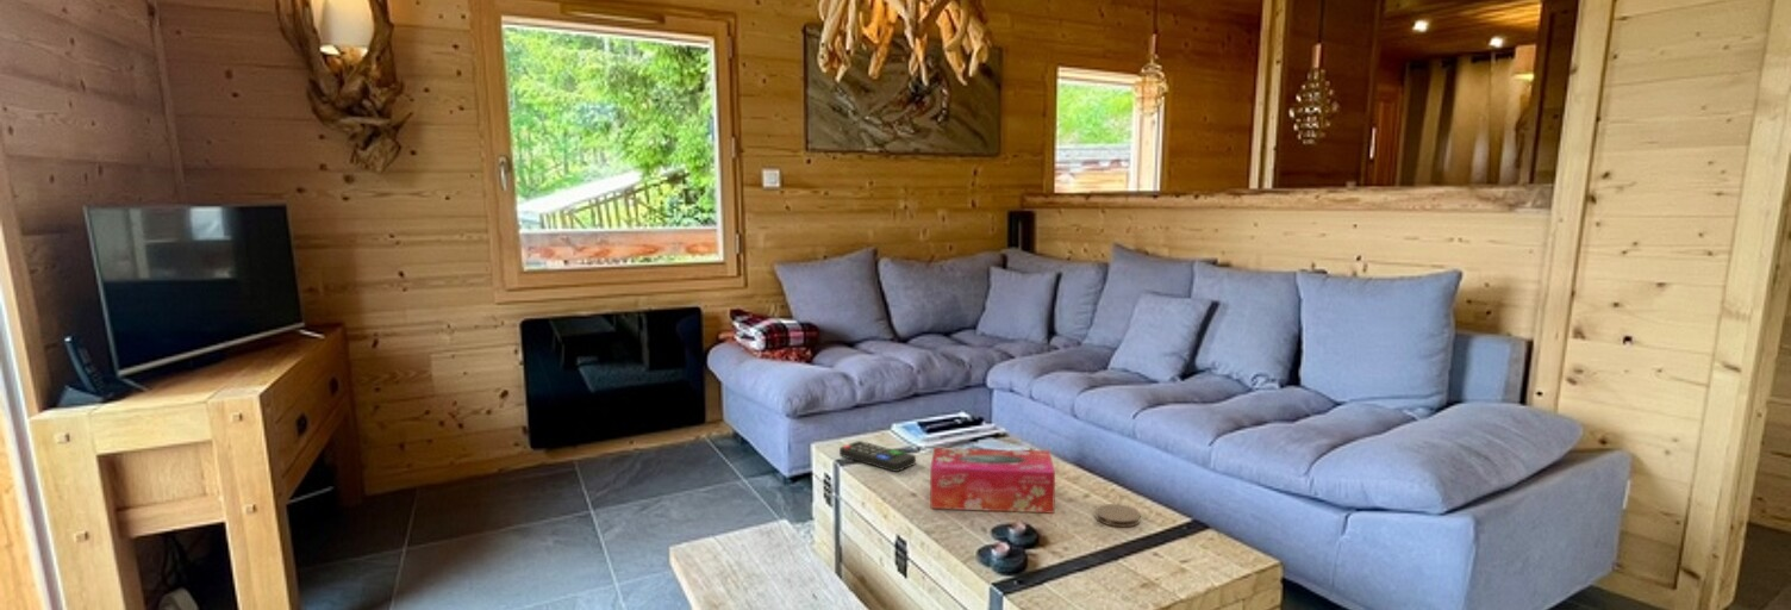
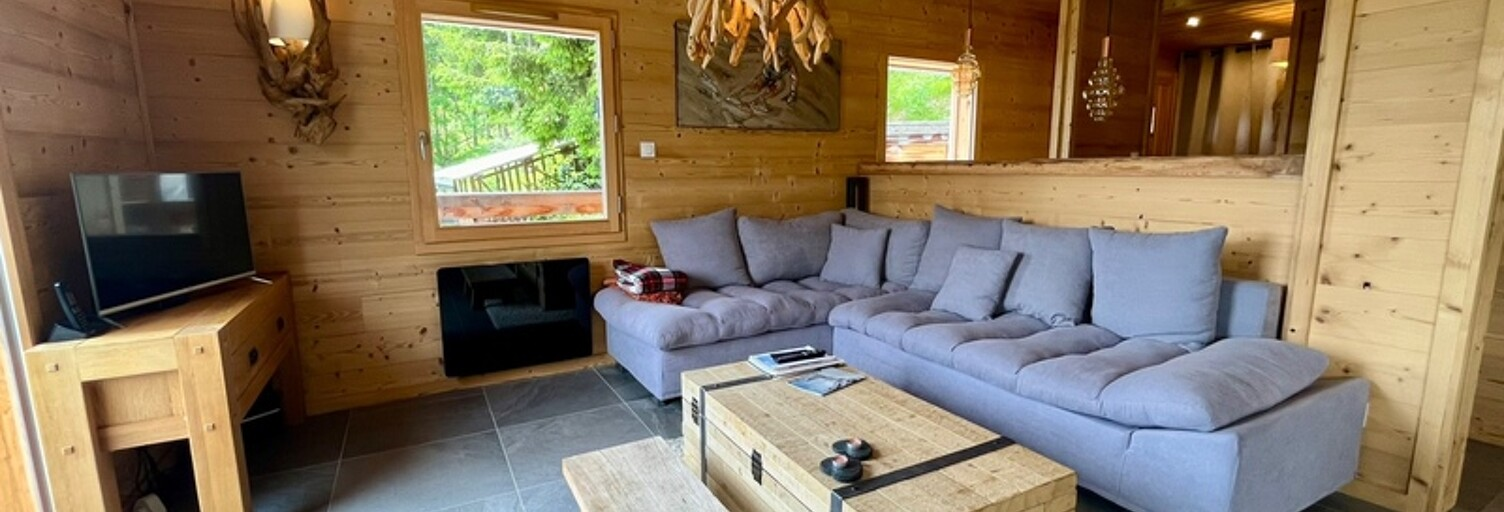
- tissue box [929,447,1056,515]
- remote control [838,440,917,473]
- coaster [1094,503,1142,528]
